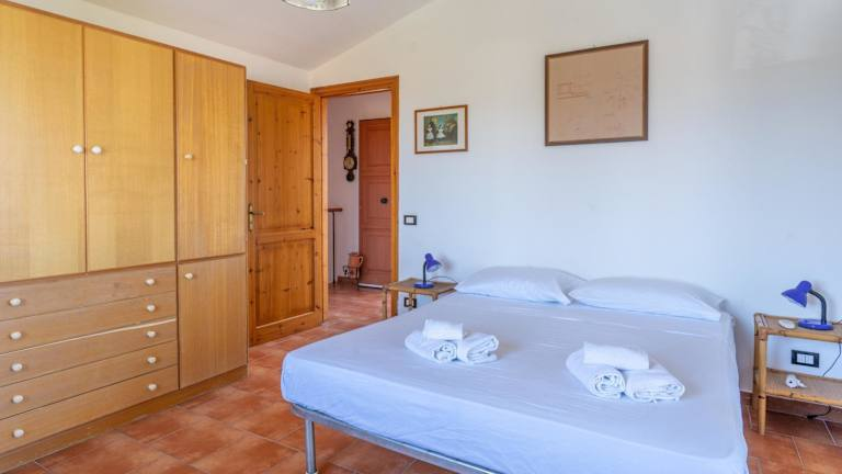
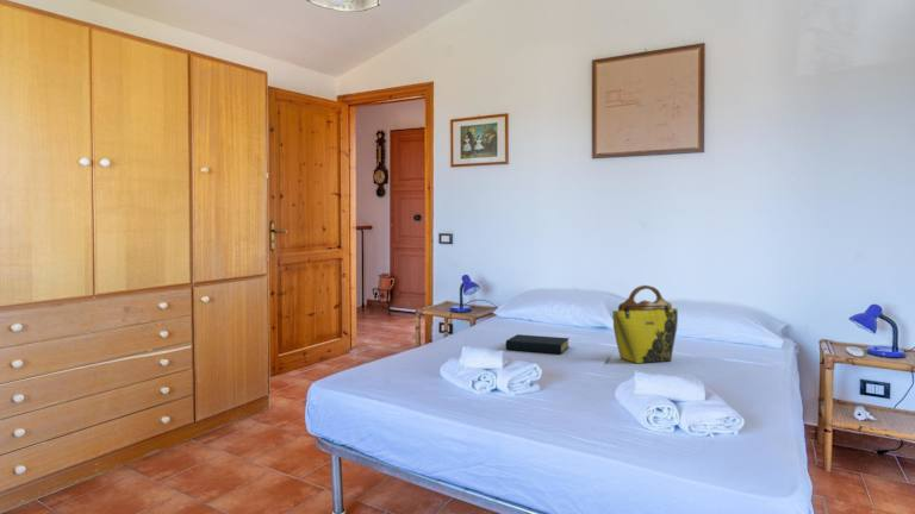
+ hardback book [505,333,571,355]
+ tote bag [611,284,679,364]
